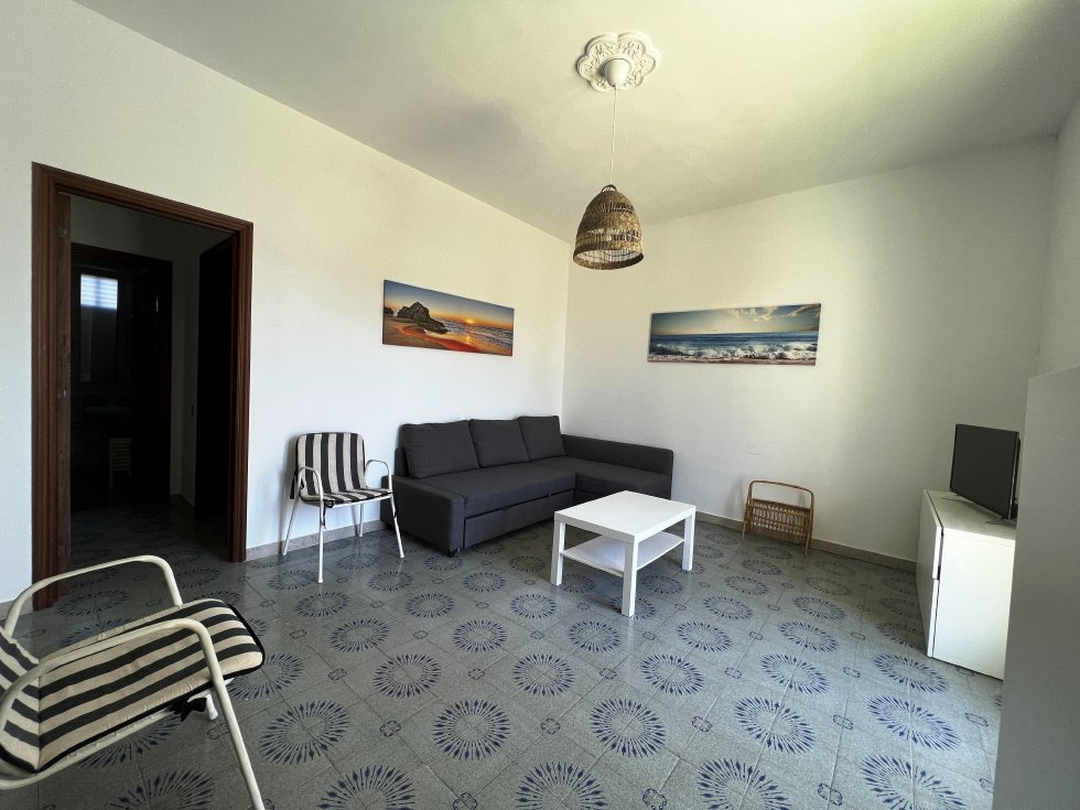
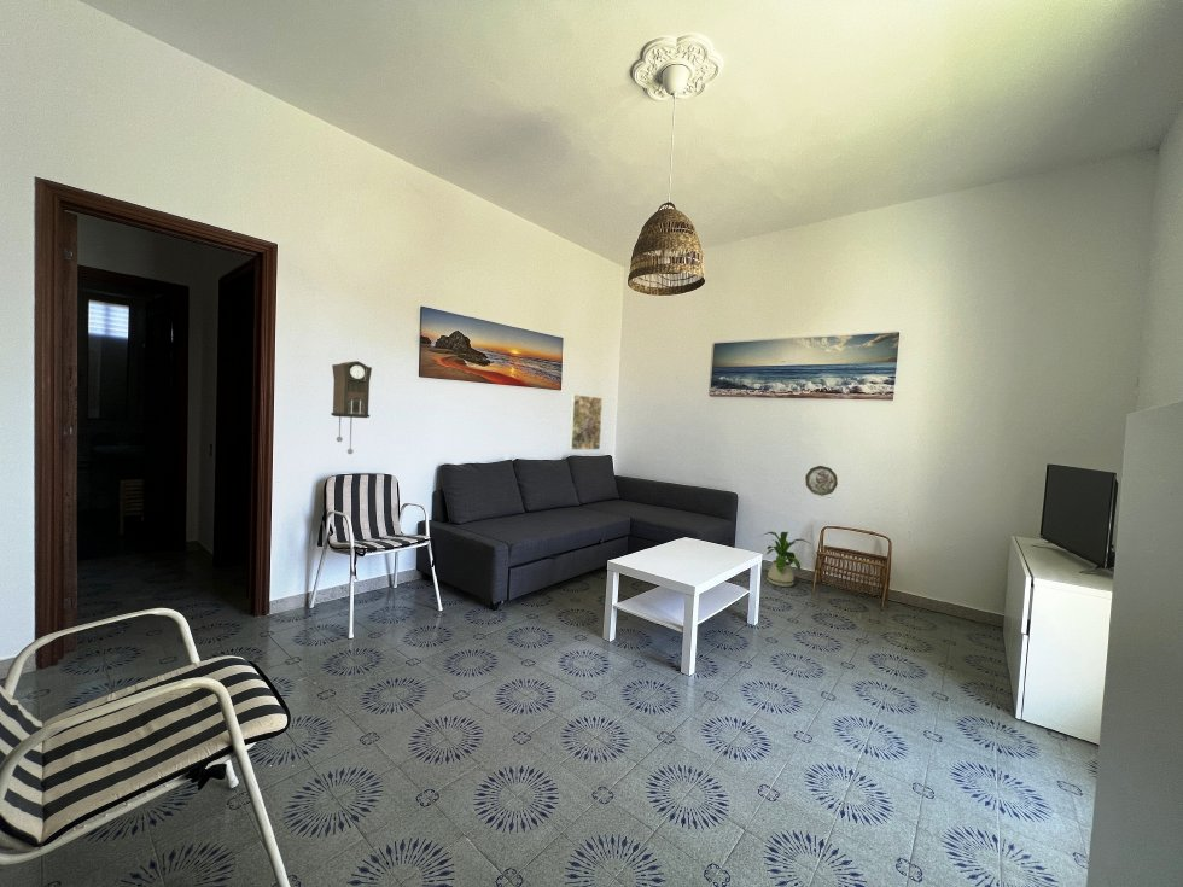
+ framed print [567,393,604,451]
+ decorative plate [804,465,839,497]
+ house plant [760,530,812,588]
+ pendulum clock [330,360,373,455]
